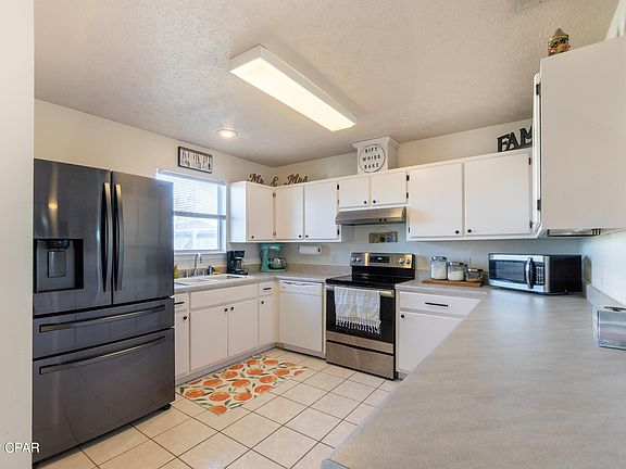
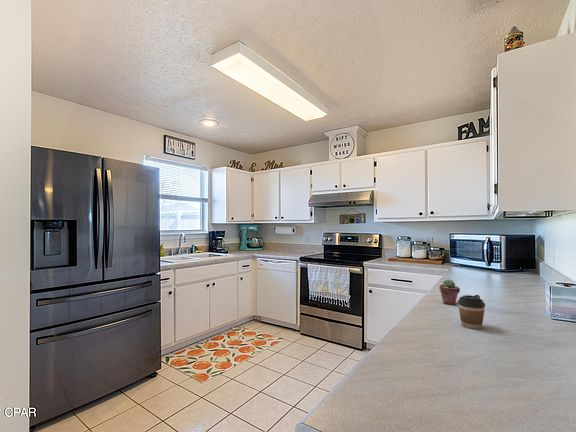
+ coffee cup [457,294,486,330]
+ potted succulent [438,278,461,306]
